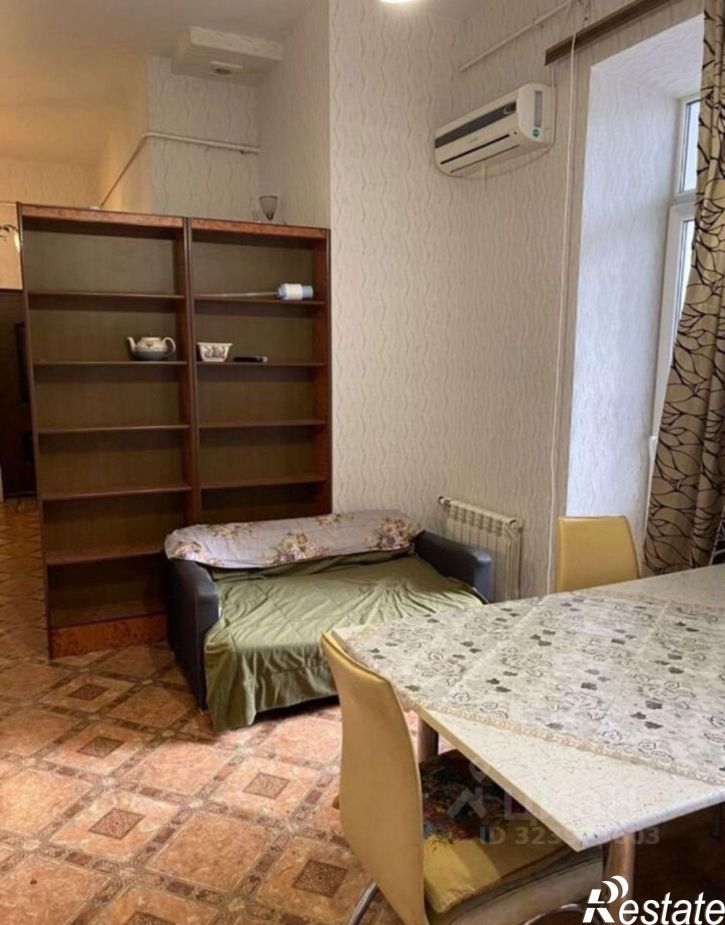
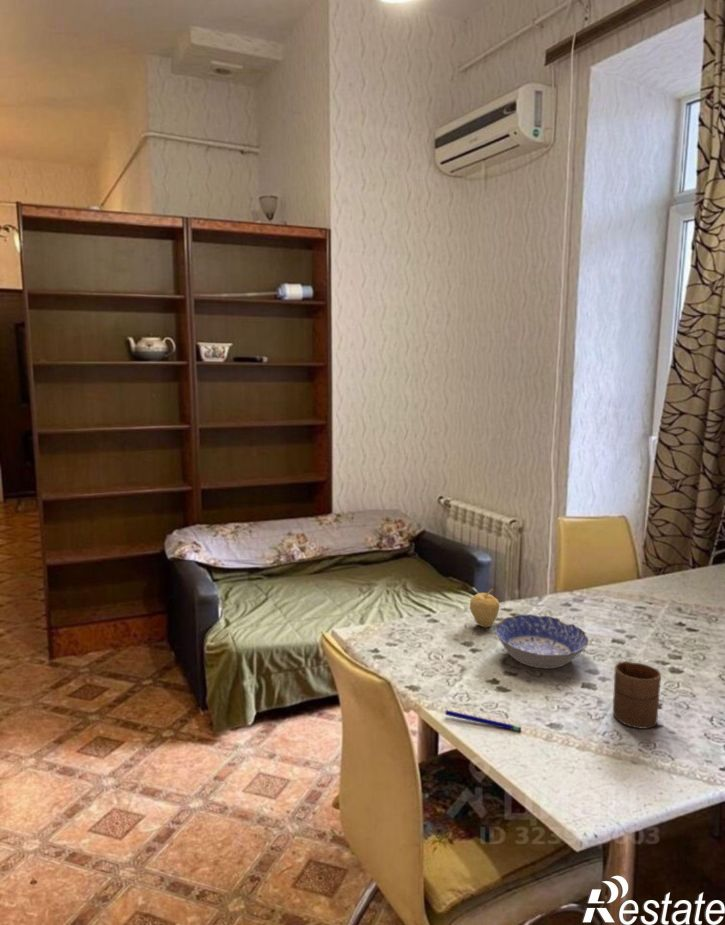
+ bowl [494,613,590,669]
+ cup [612,660,662,730]
+ fruit [469,588,500,628]
+ pen [444,709,522,732]
